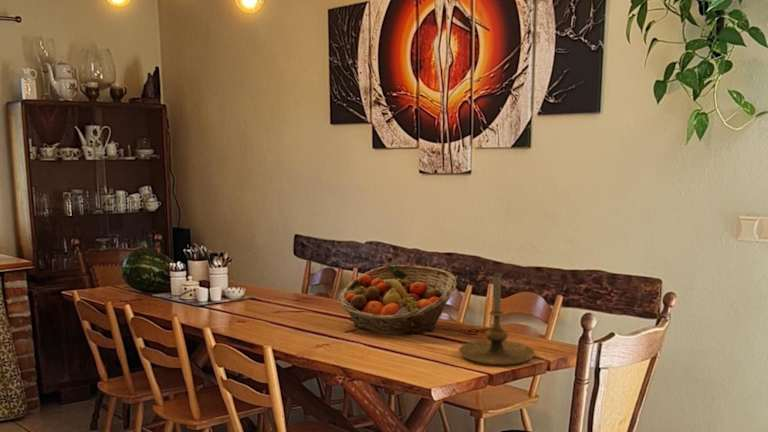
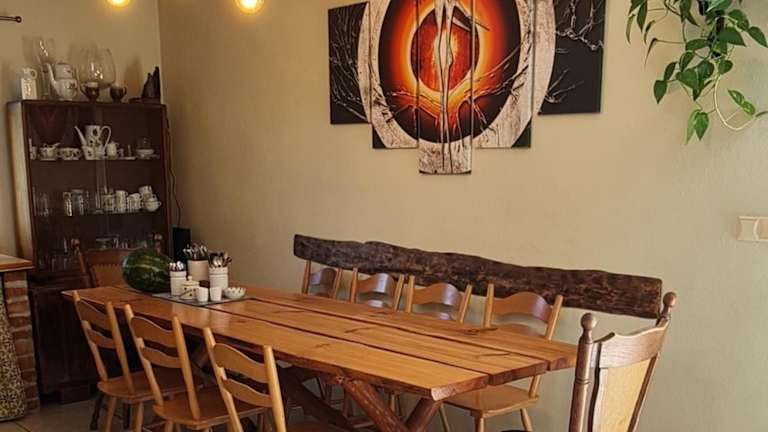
- candle holder [458,271,536,366]
- fruit basket [338,264,458,336]
